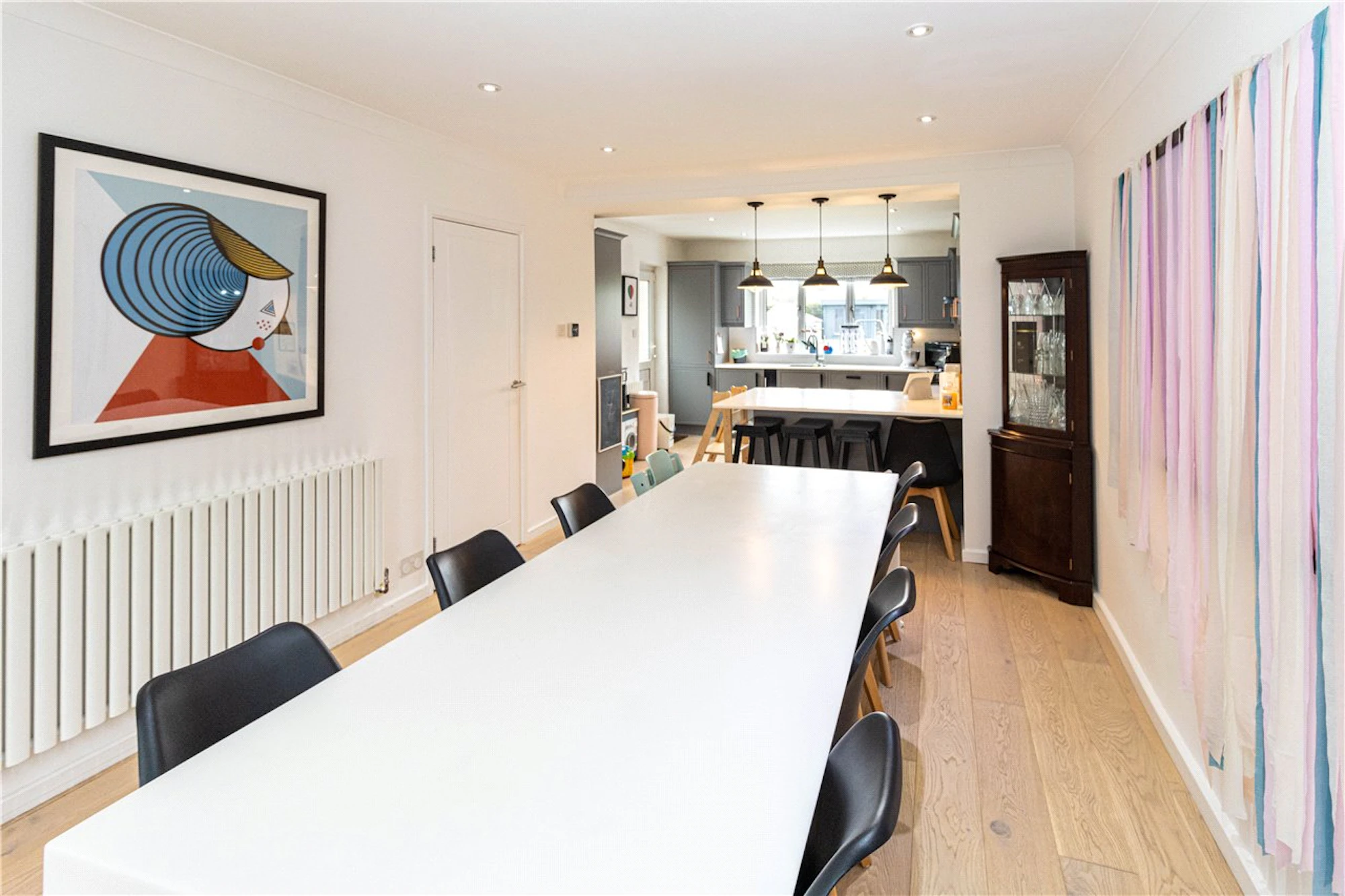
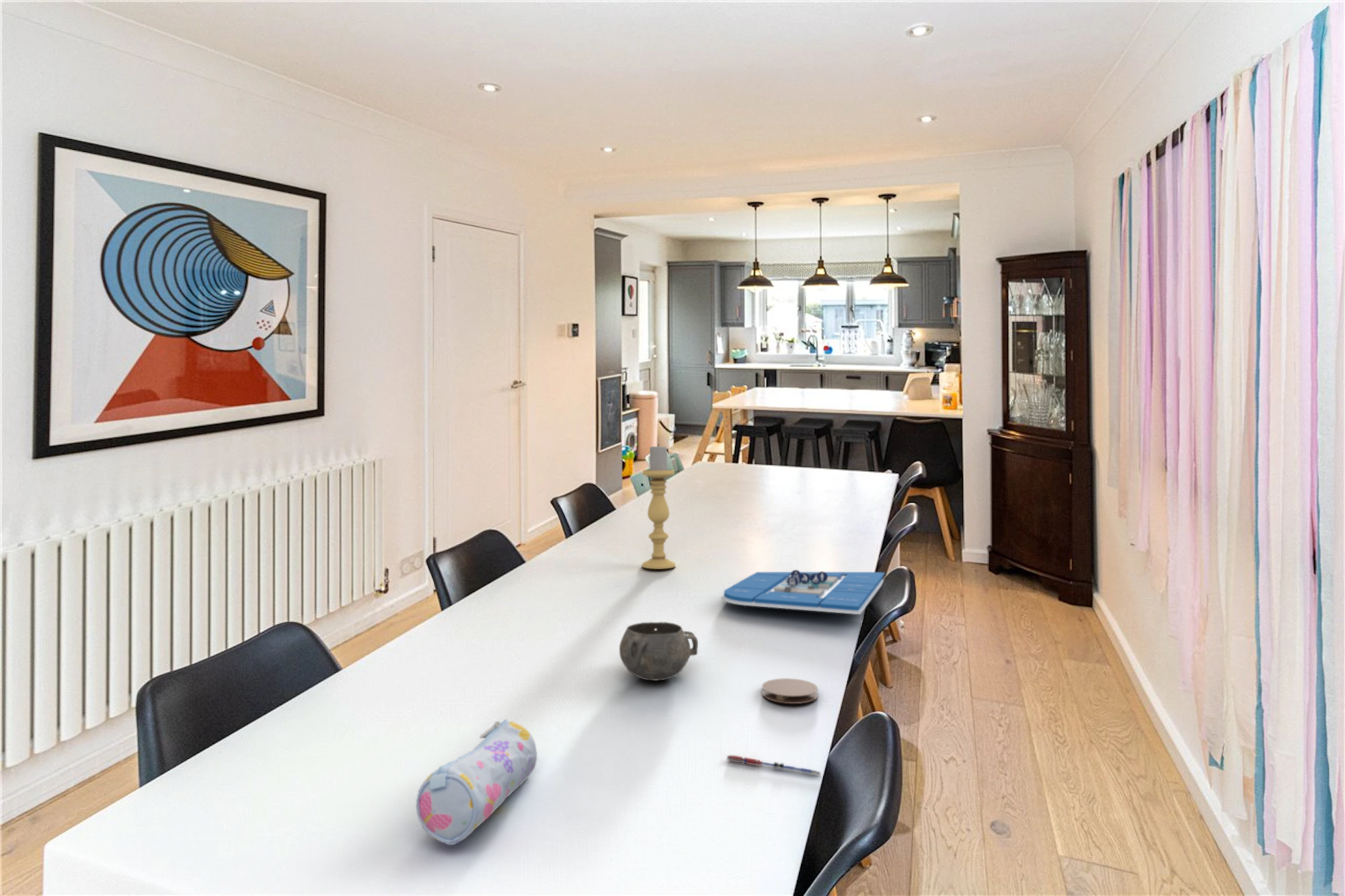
+ pencil case [416,719,538,846]
+ coaster [761,678,818,704]
+ decorative bowl [619,621,699,682]
+ pen [726,754,821,776]
+ board game [721,569,886,615]
+ candle holder [642,443,676,570]
